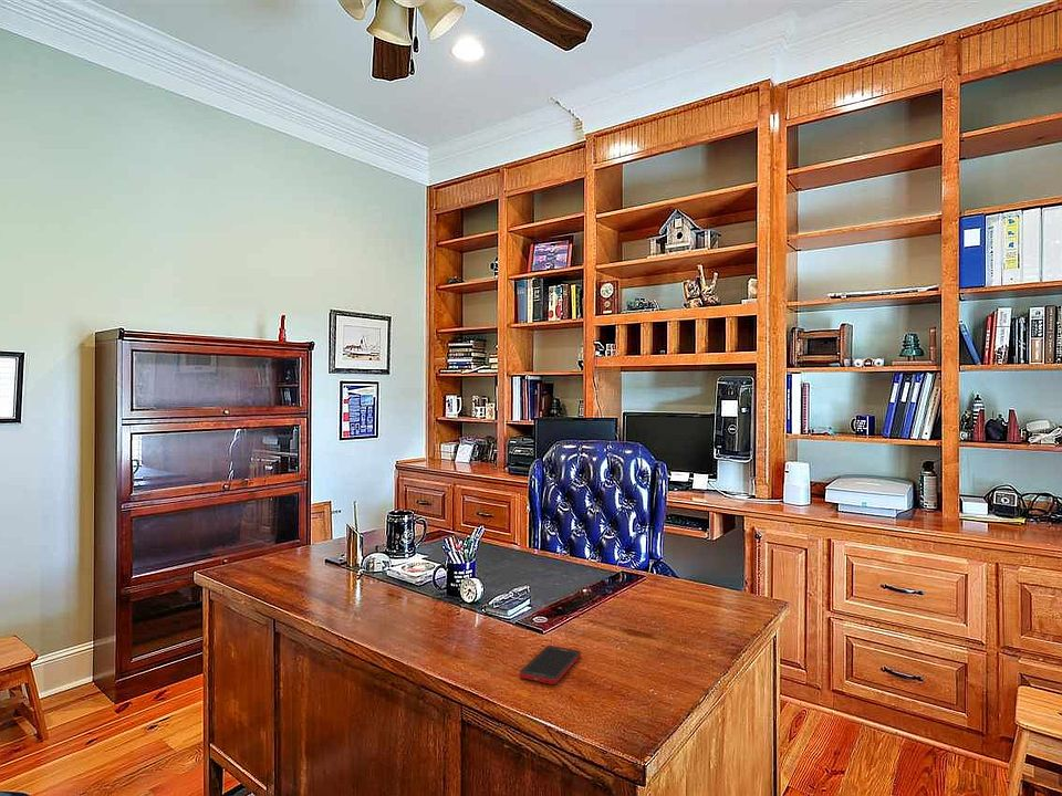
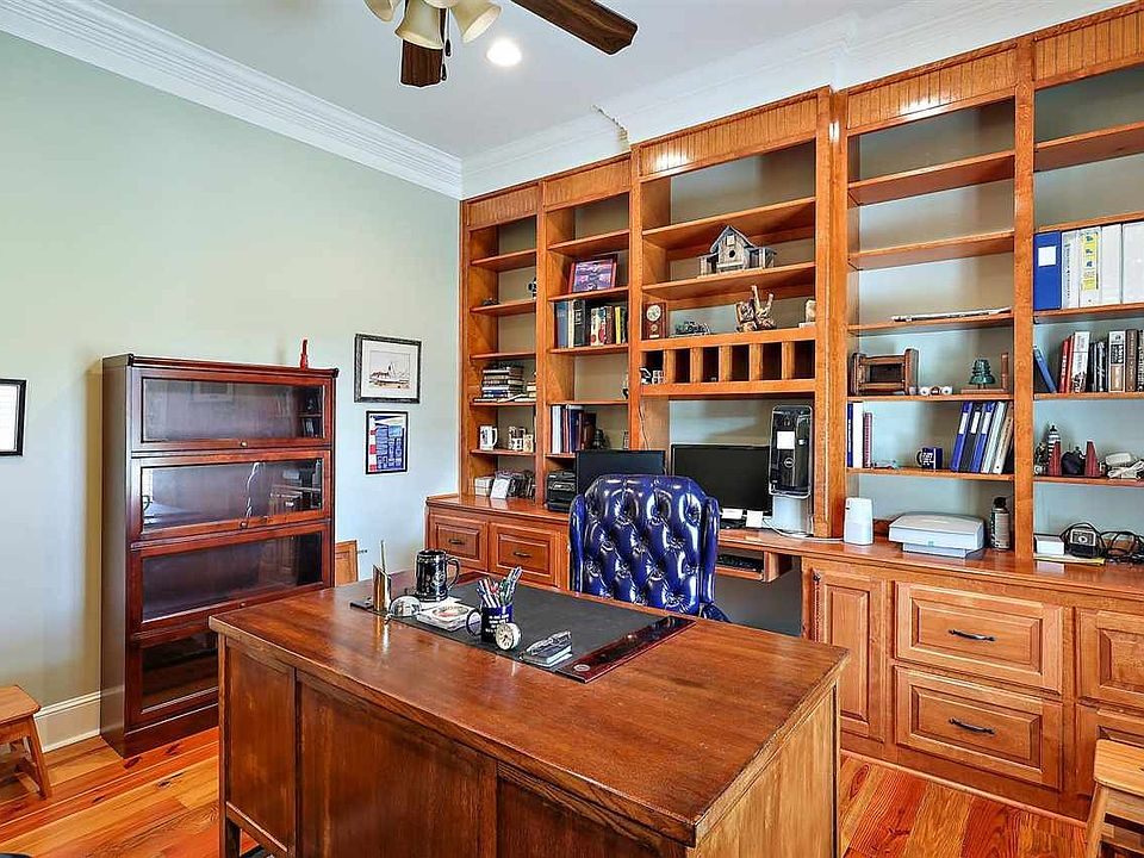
- cell phone [519,645,582,685]
